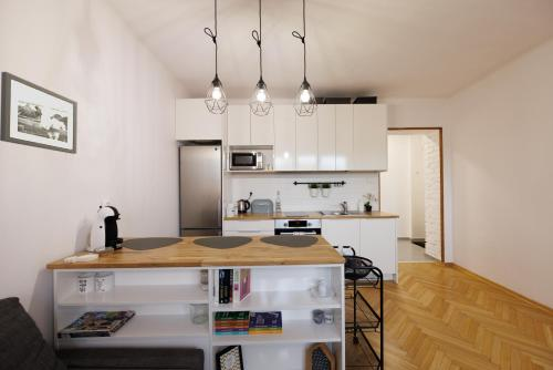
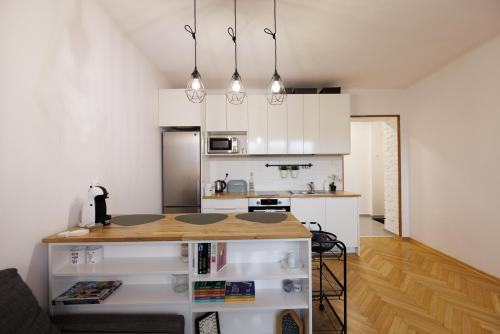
- picture frame [0,71,79,155]
